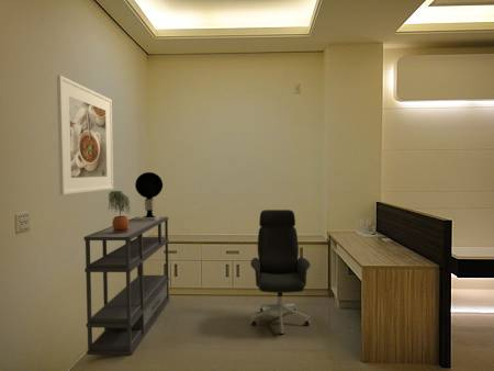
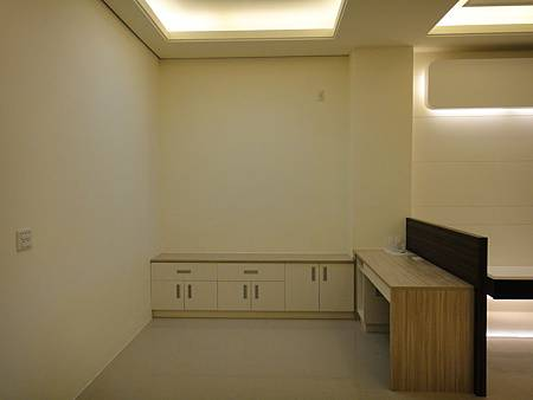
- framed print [56,75,114,196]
- potted plant [108,190,132,233]
- office chair [249,209,312,335]
- bookshelf [82,216,170,357]
- table lamp [134,171,164,221]
